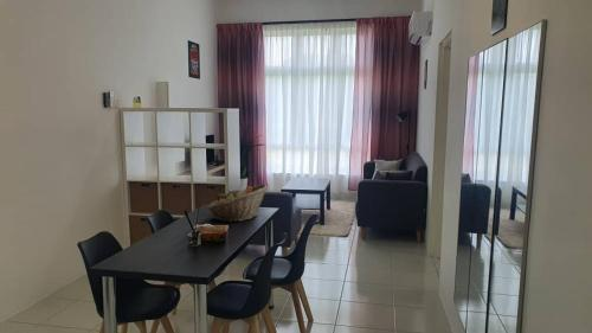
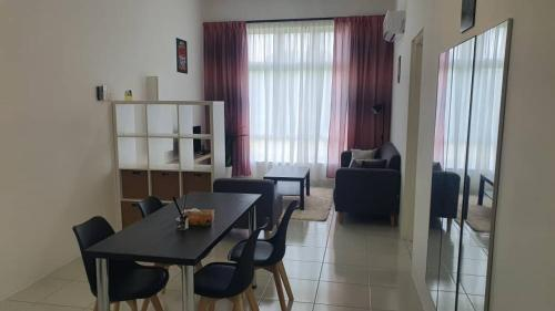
- fruit basket [206,182,269,224]
